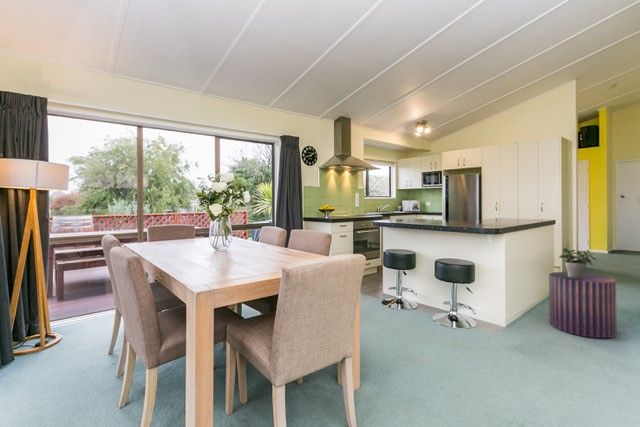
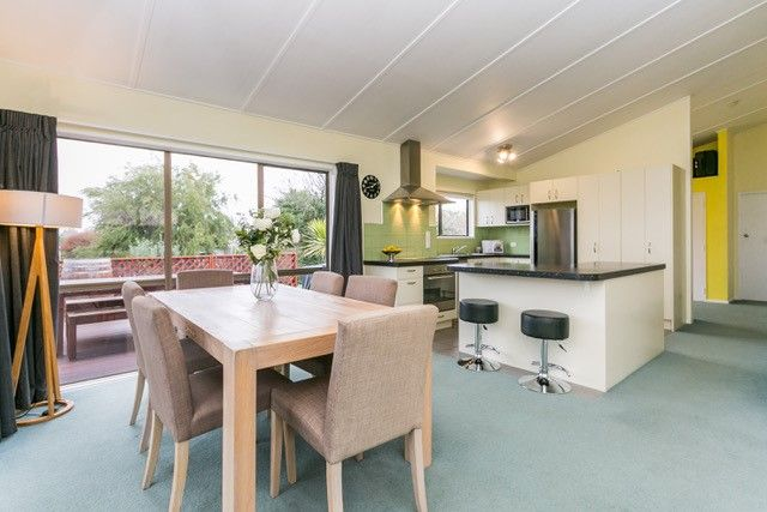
- potted plant [558,247,598,278]
- stool [548,271,618,339]
